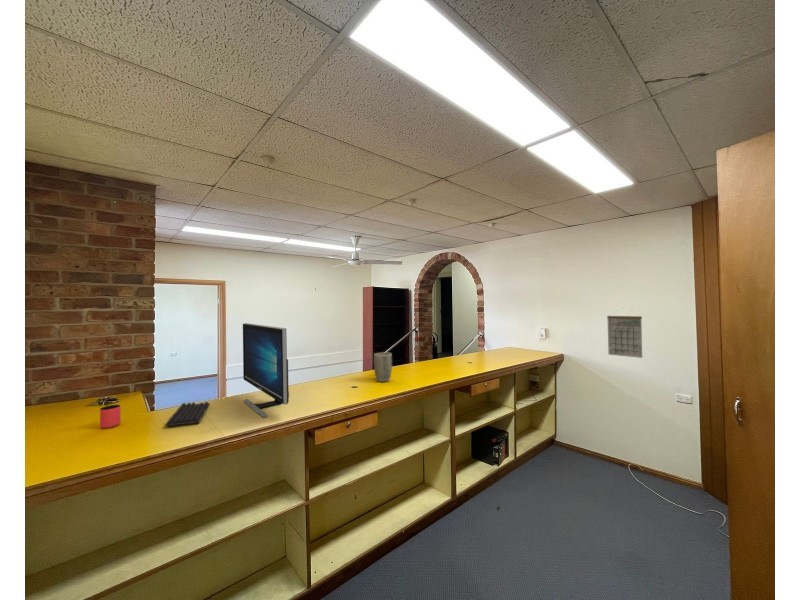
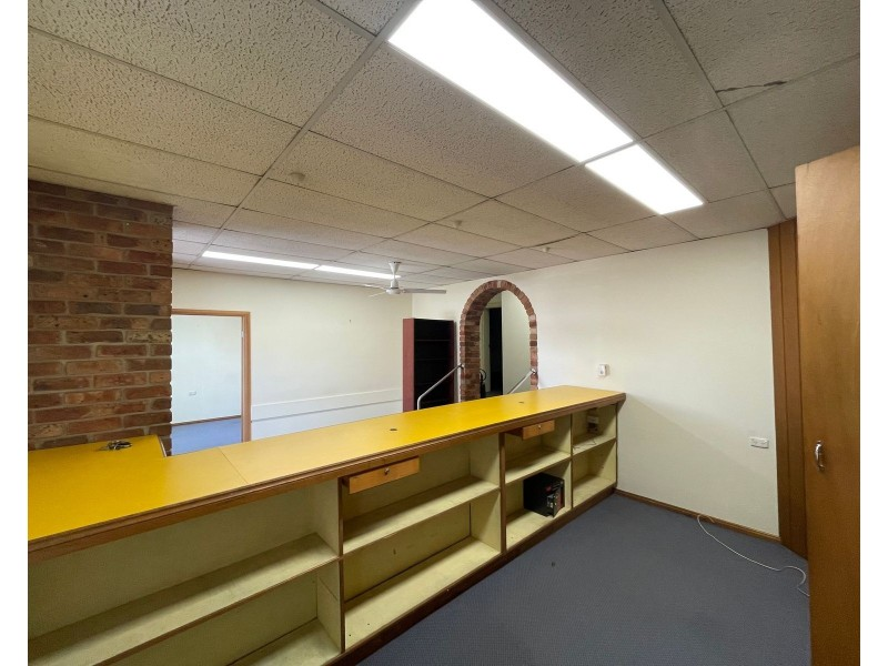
- plant pot [373,351,393,383]
- calendar [606,306,643,359]
- keyboard [164,400,210,428]
- computer monitor [242,322,290,419]
- cup [99,404,122,429]
